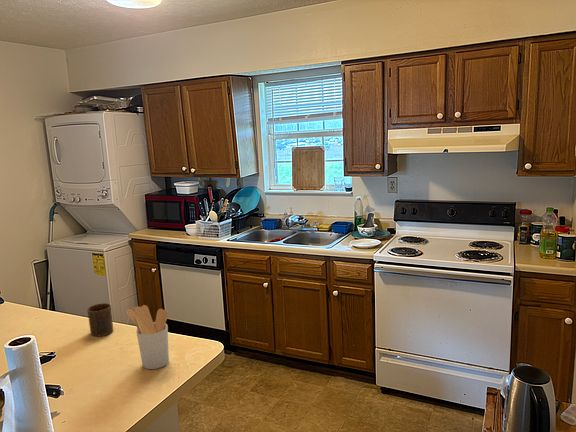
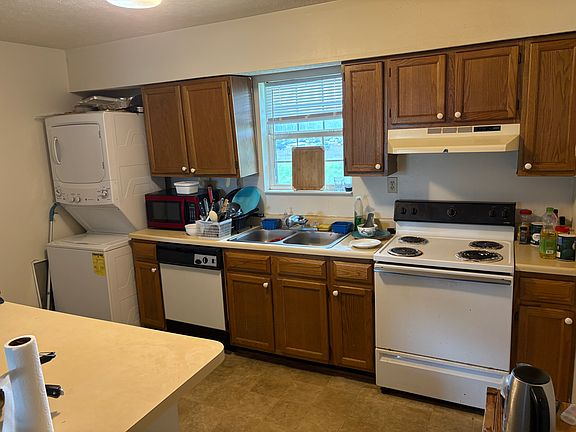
- cup [86,302,114,338]
- utensil holder [125,304,170,370]
